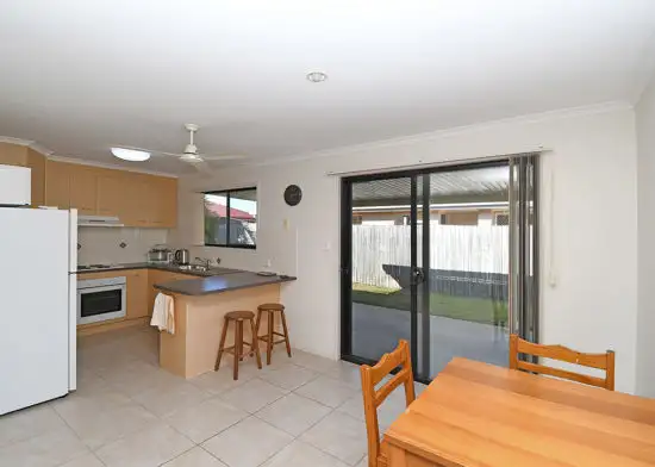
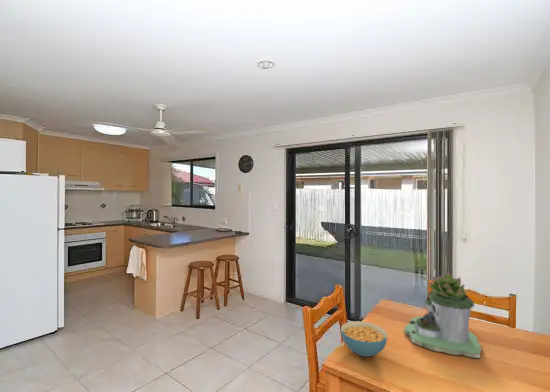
+ cereal bowl [340,320,388,358]
+ succulent planter [403,272,483,359]
